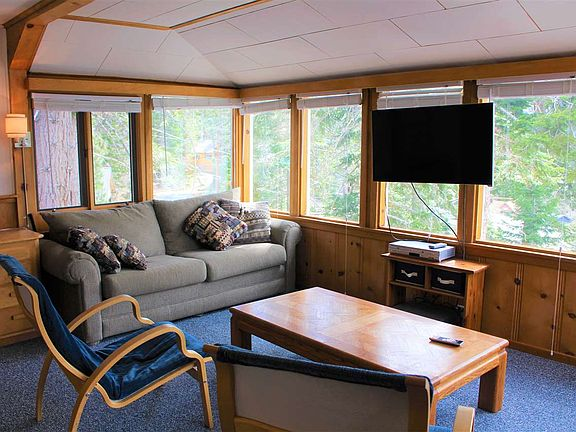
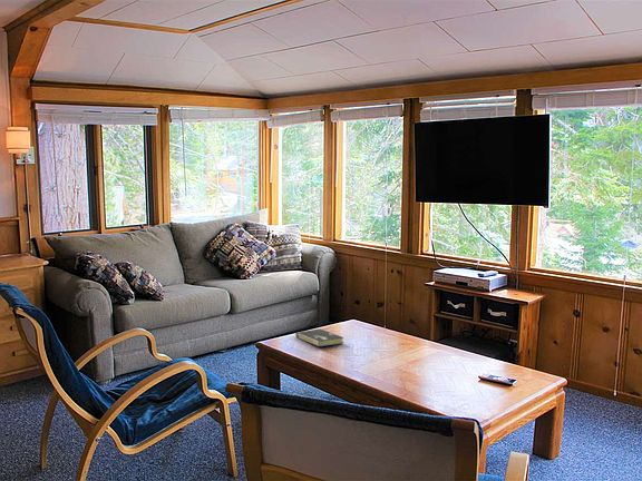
+ book [294,327,344,347]
